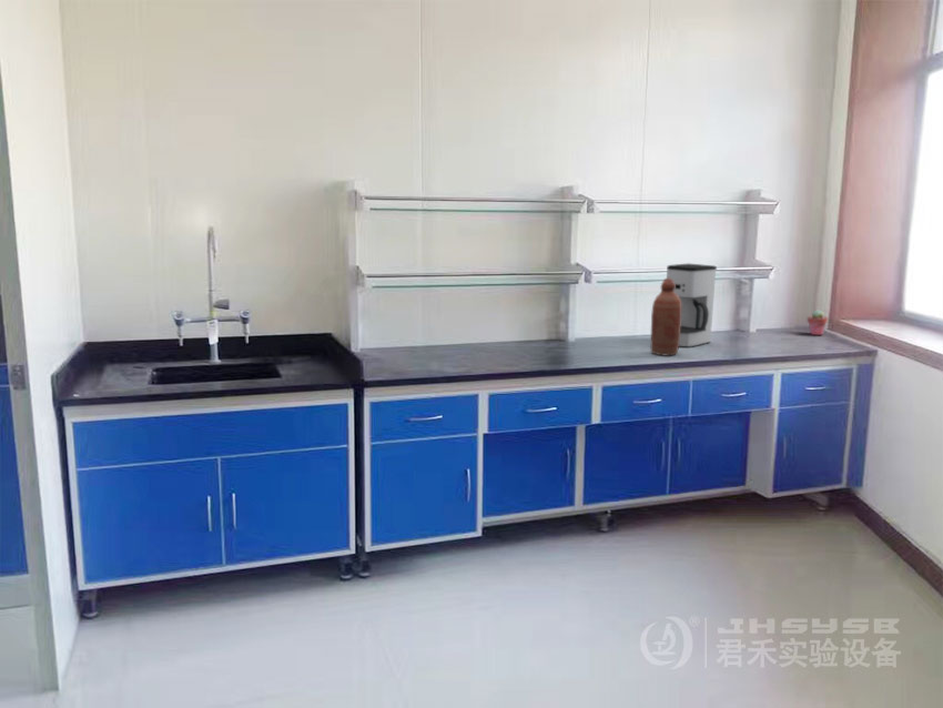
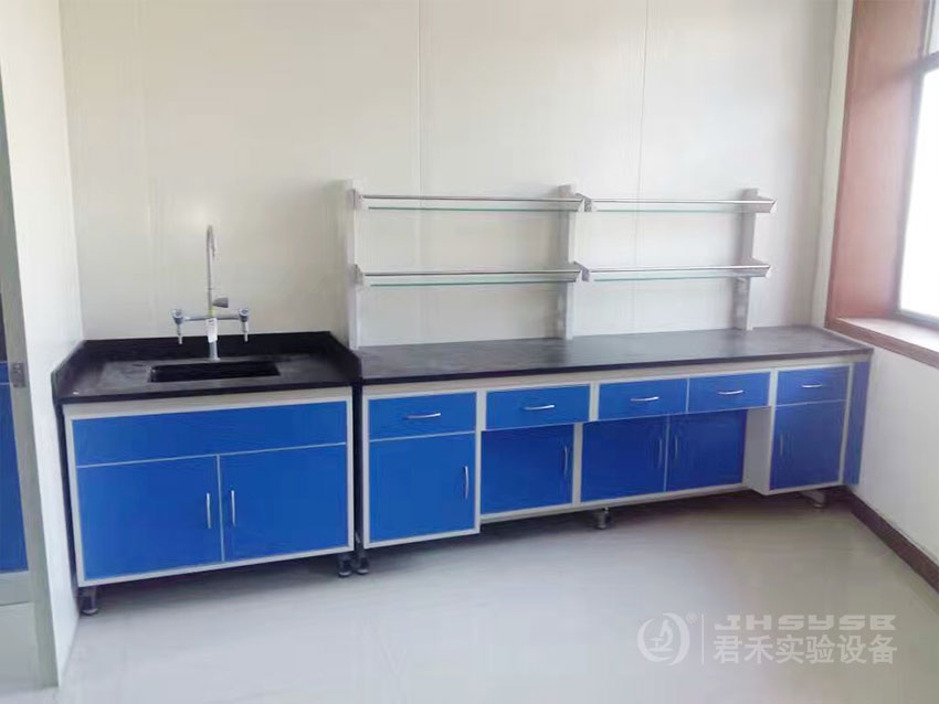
- bottle [650,277,681,357]
- potted succulent [807,310,829,336]
- coffee maker [666,262,718,348]
